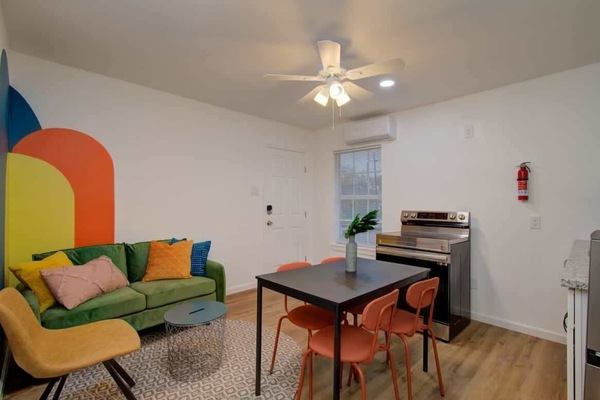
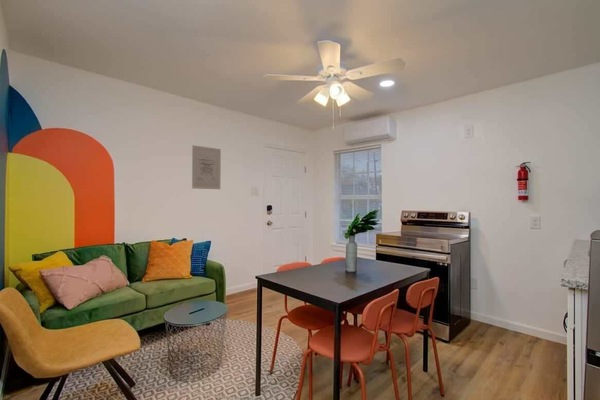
+ wall art [191,144,222,190]
